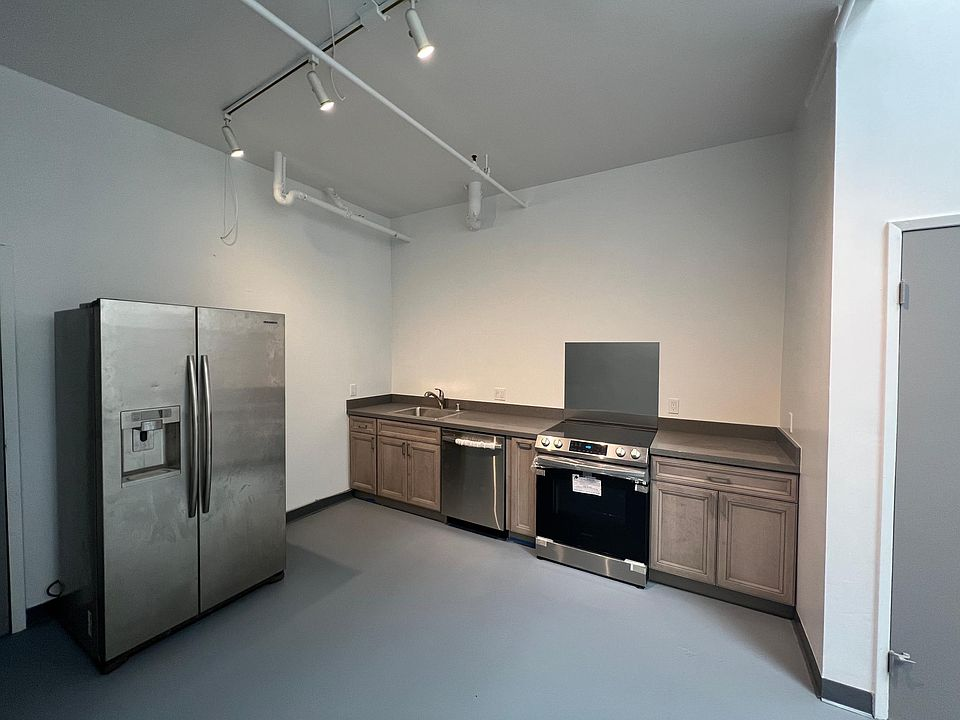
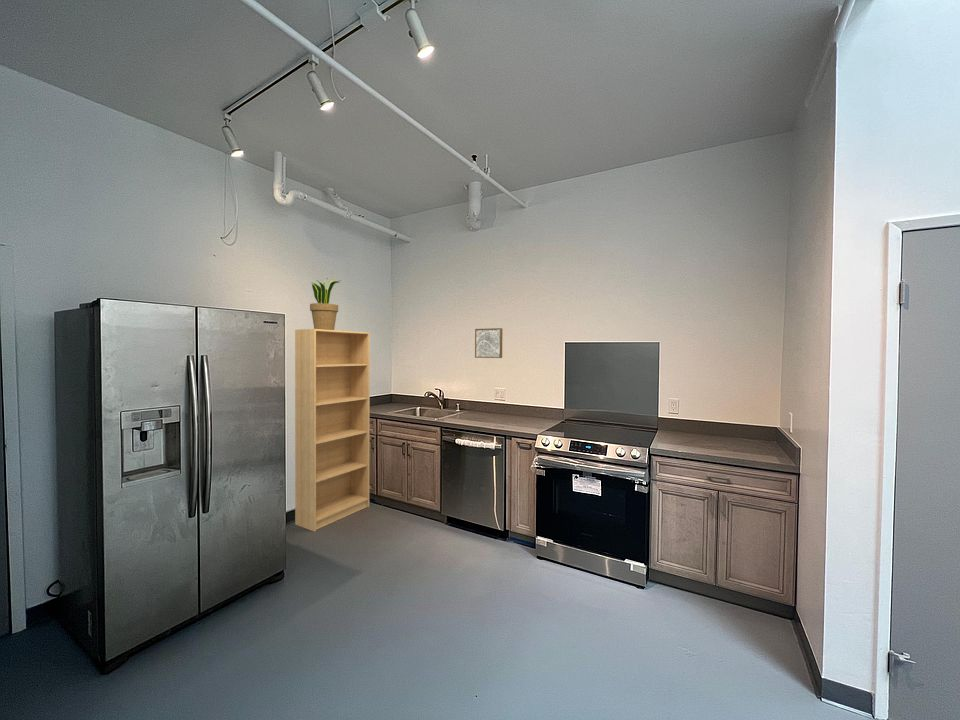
+ potted plant [309,277,342,330]
+ wall art [474,327,503,359]
+ bookshelf [294,328,371,533]
